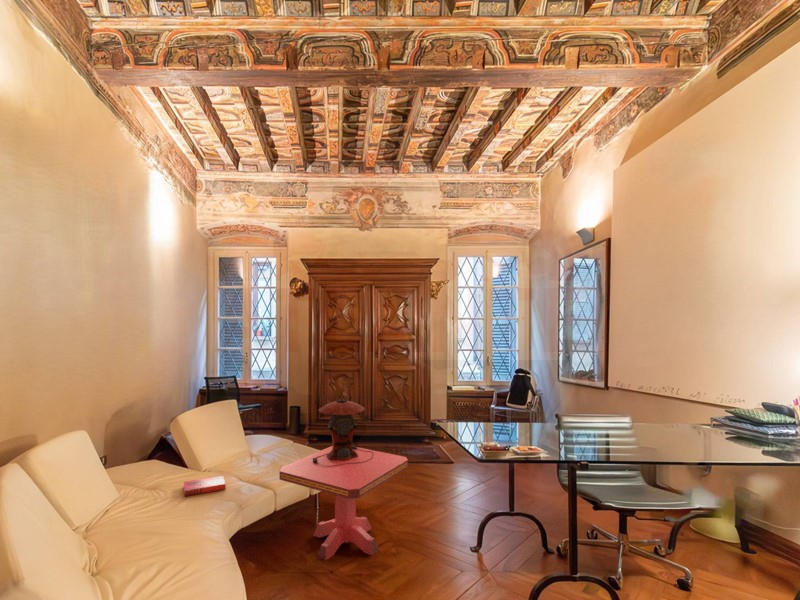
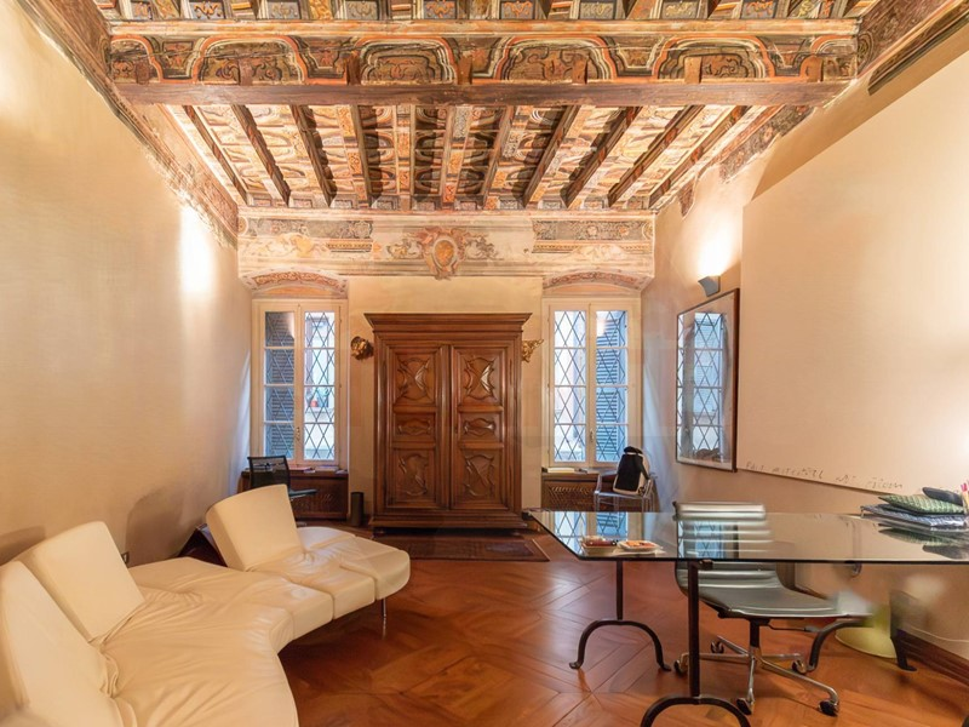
- side table [279,445,409,561]
- hardback book [183,475,227,497]
- table lamp [313,398,373,466]
